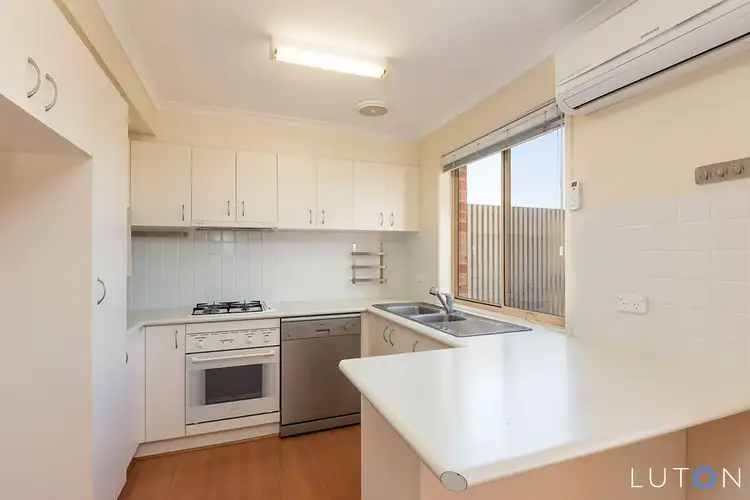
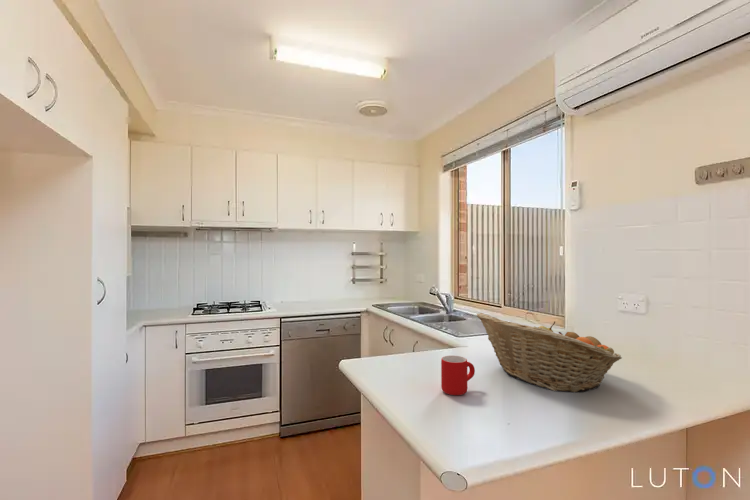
+ mug [440,355,476,396]
+ fruit basket [476,312,622,393]
